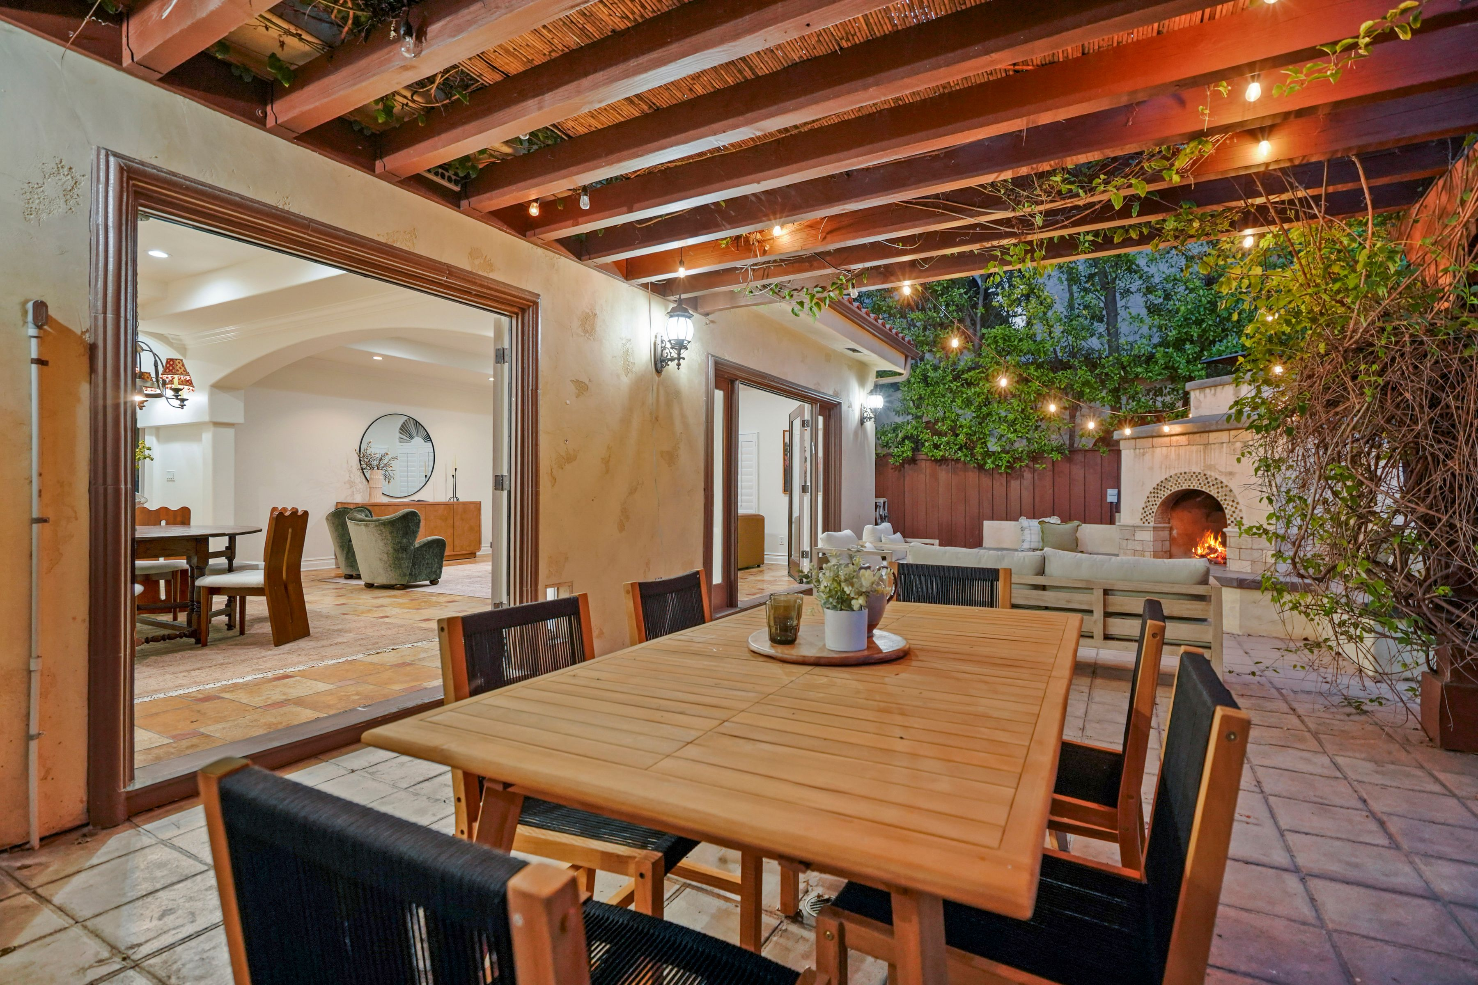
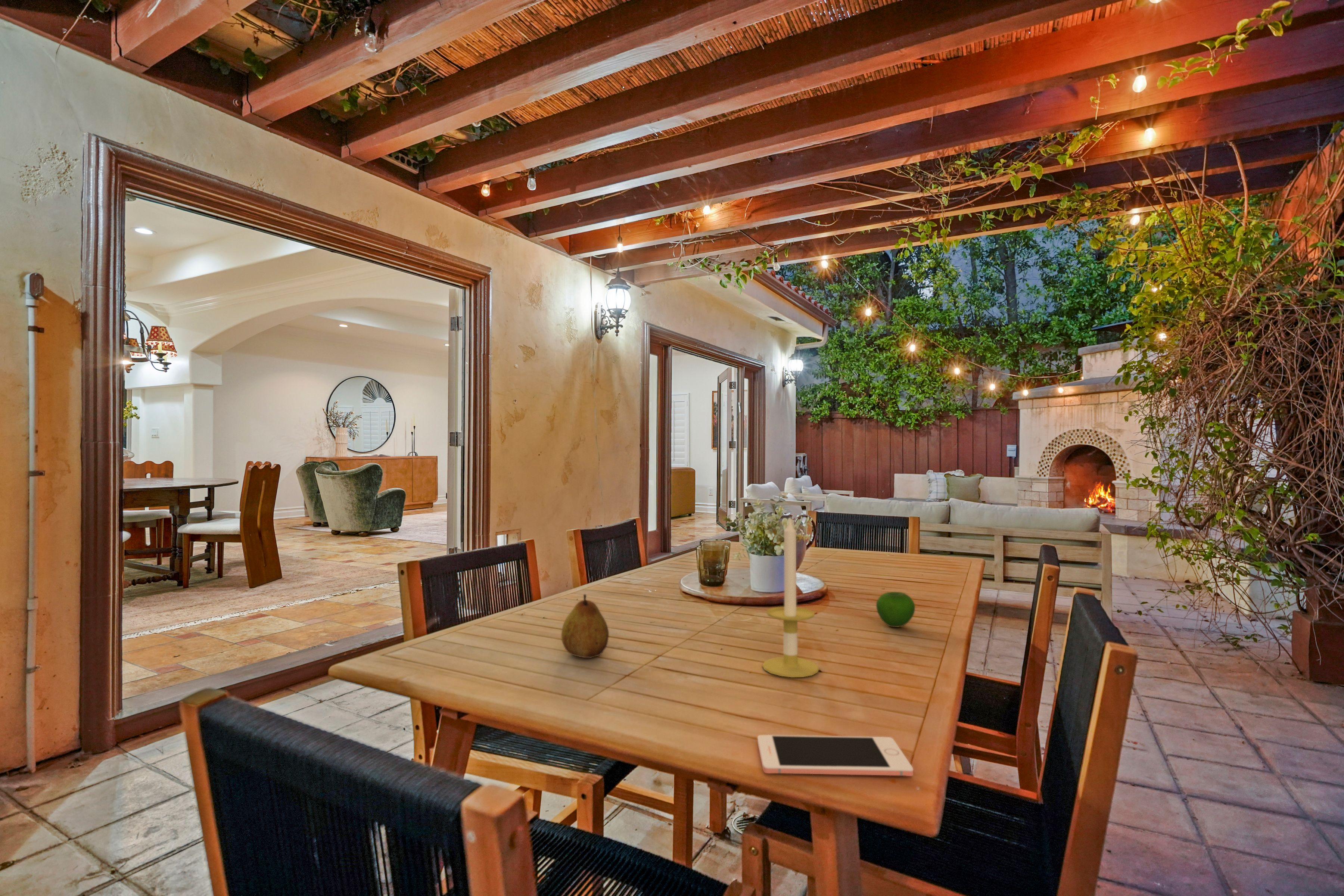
+ candle [762,516,819,678]
+ cell phone [757,734,914,777]
+ fruit [561,594,609,658]
+ apple [876,591,915,628]
